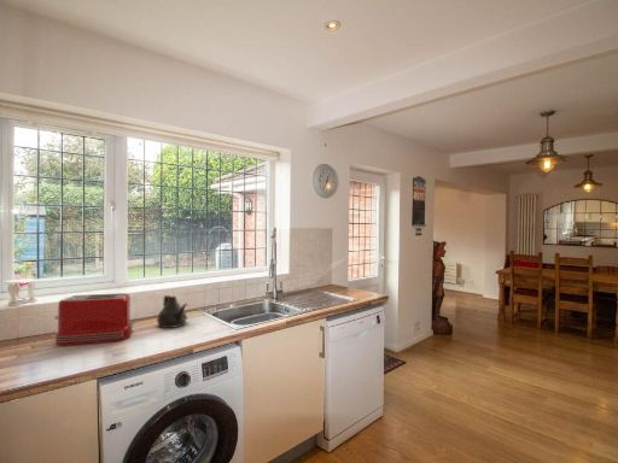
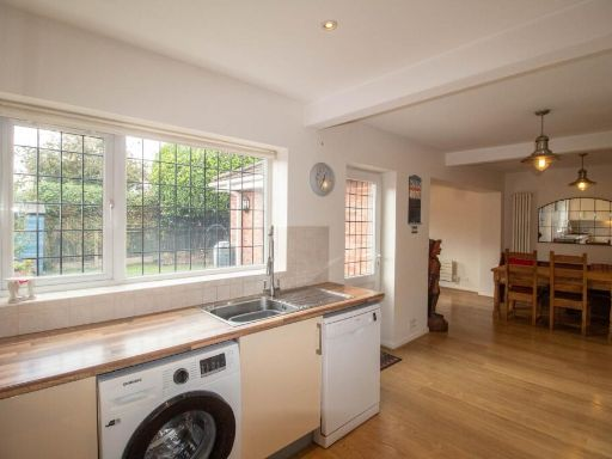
- toaster [53,292,134,347]
- teapot [156,294,190,329]
